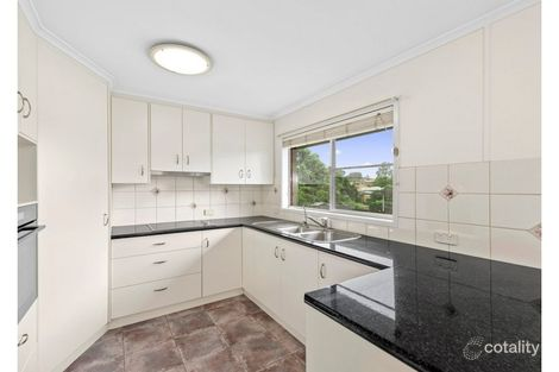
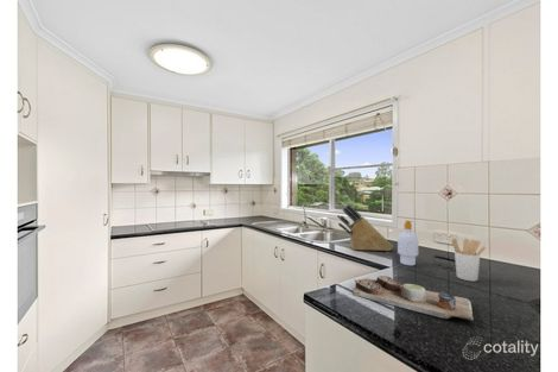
+ soap bottle [397,220,419,266]
+ knife block [336,203,394,252]
+ utensil holder [451,238,486,282]
+ cutting board [351,275,475,323]
